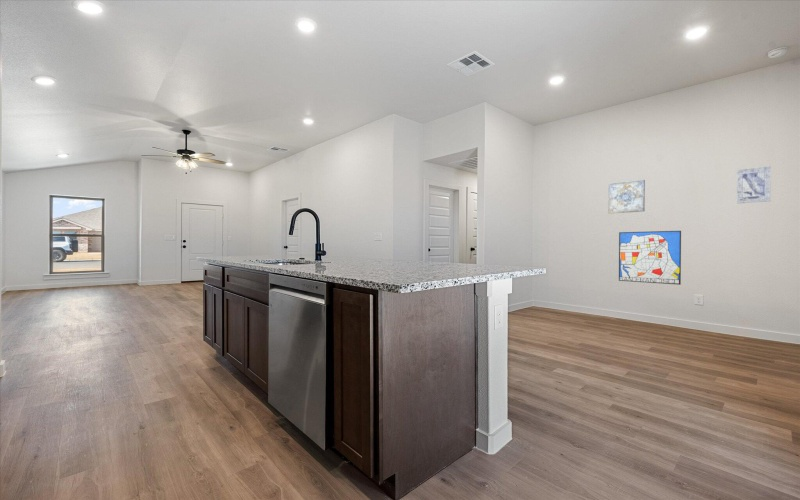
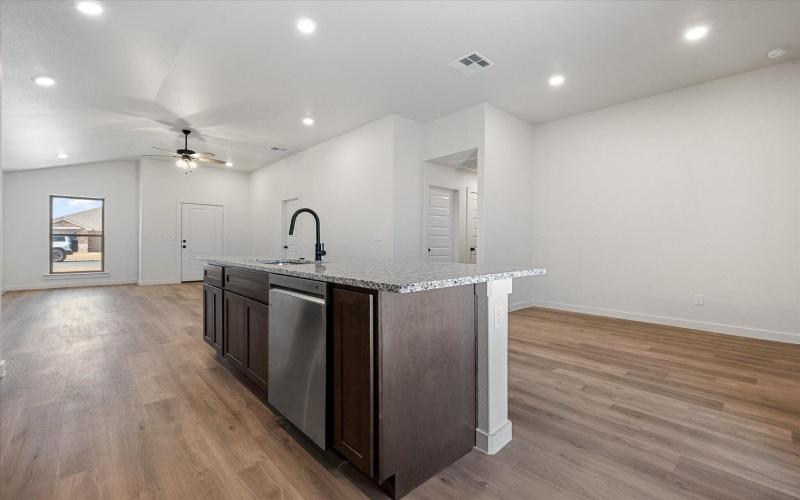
- wall art [618,230,682,286]
- wall art [608,179,646,215]
- wall art [736,165,772,205]
